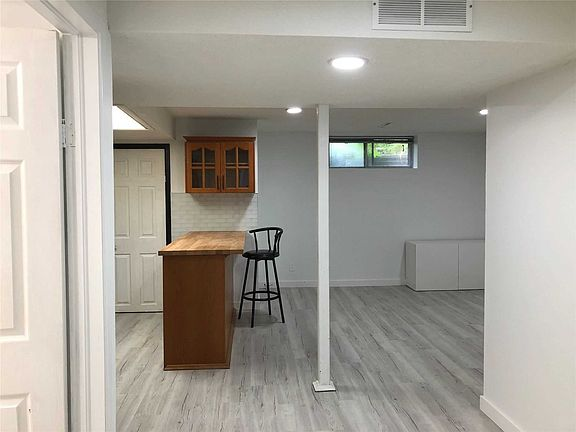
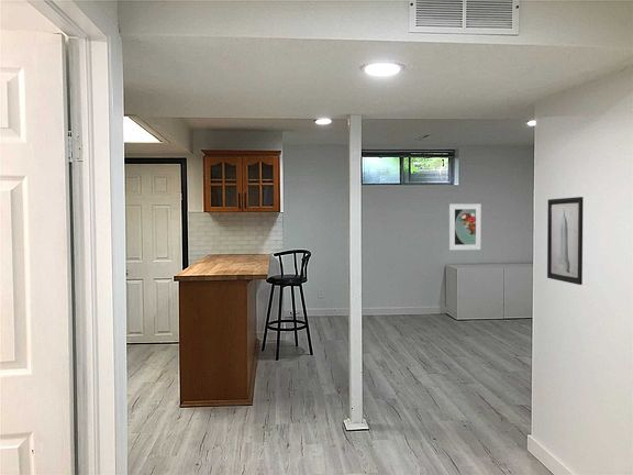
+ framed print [448,202,482,251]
+ wall art [546,196,585,286]
